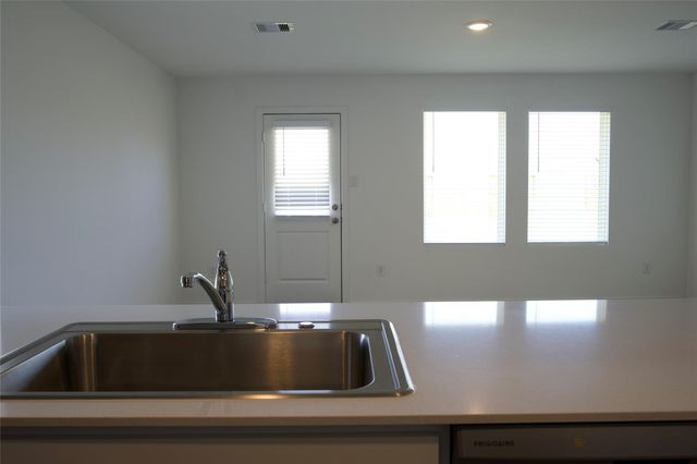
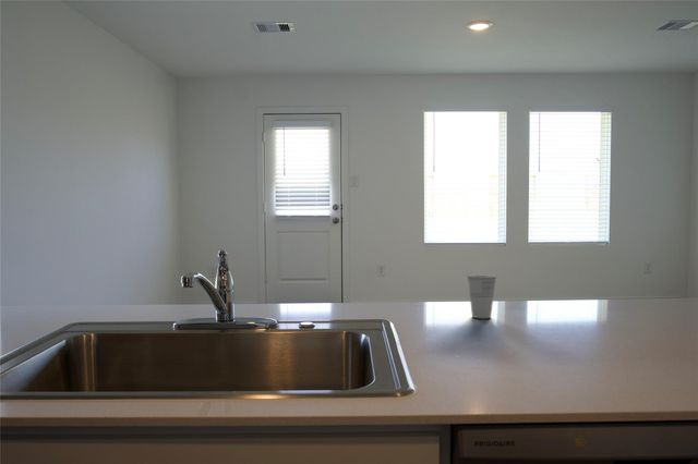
+ cup [466,273,497,319]
